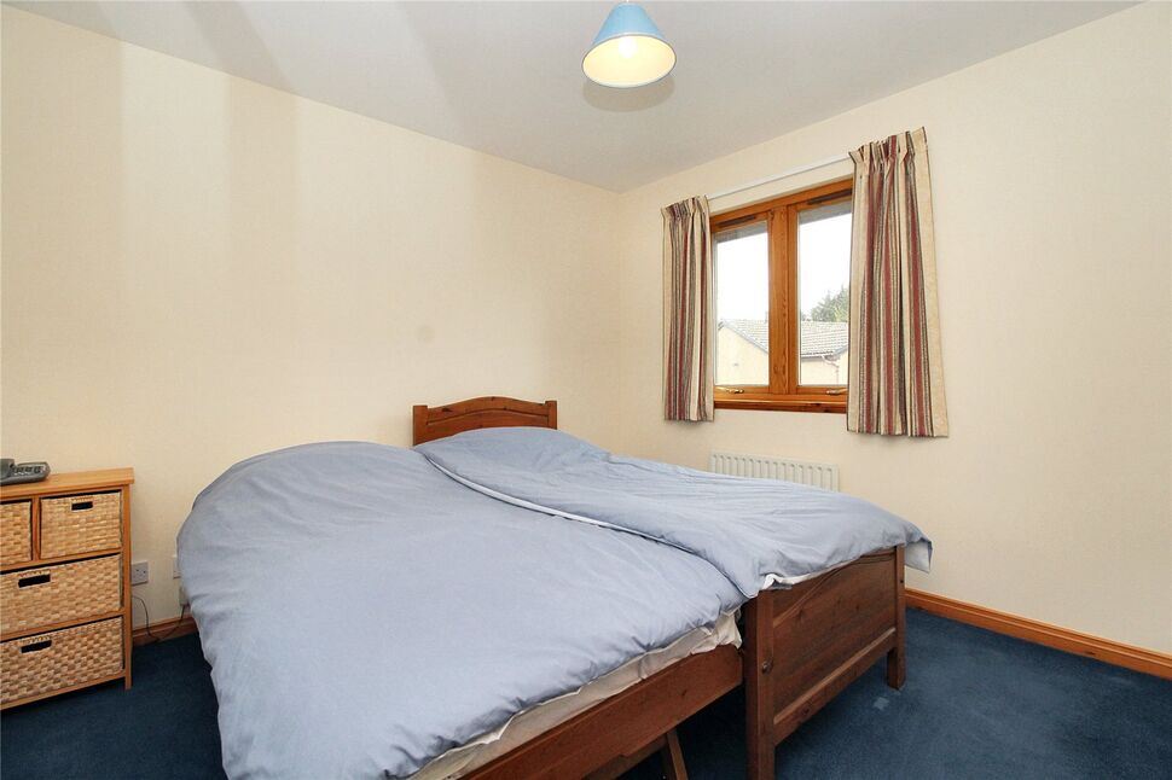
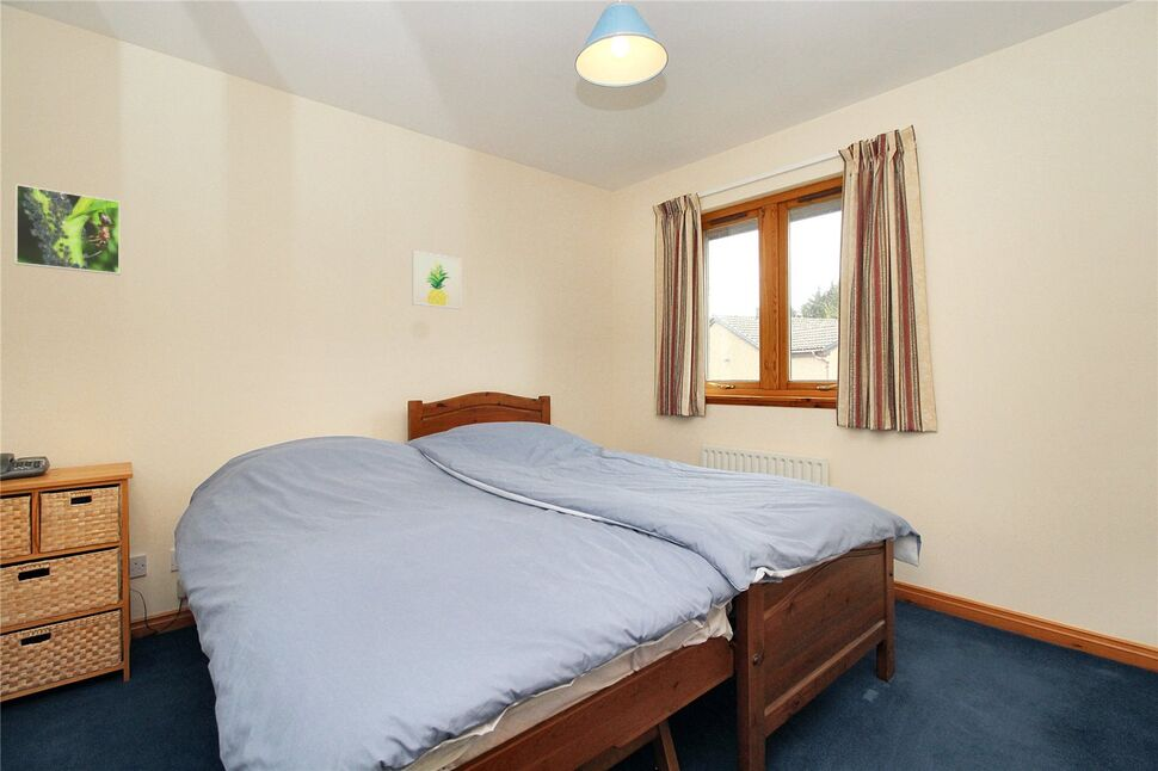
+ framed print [14,183,122,277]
+ wall art [411,249,463,310]
